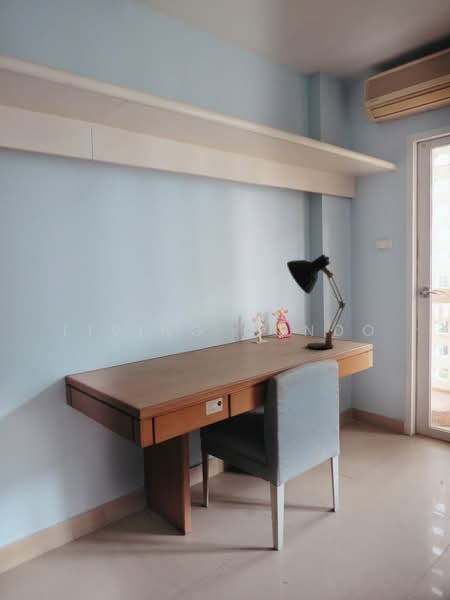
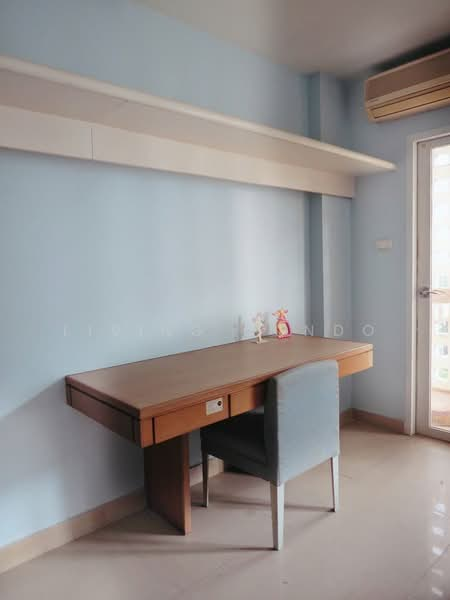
- desk lamp [286,253,346,350]
